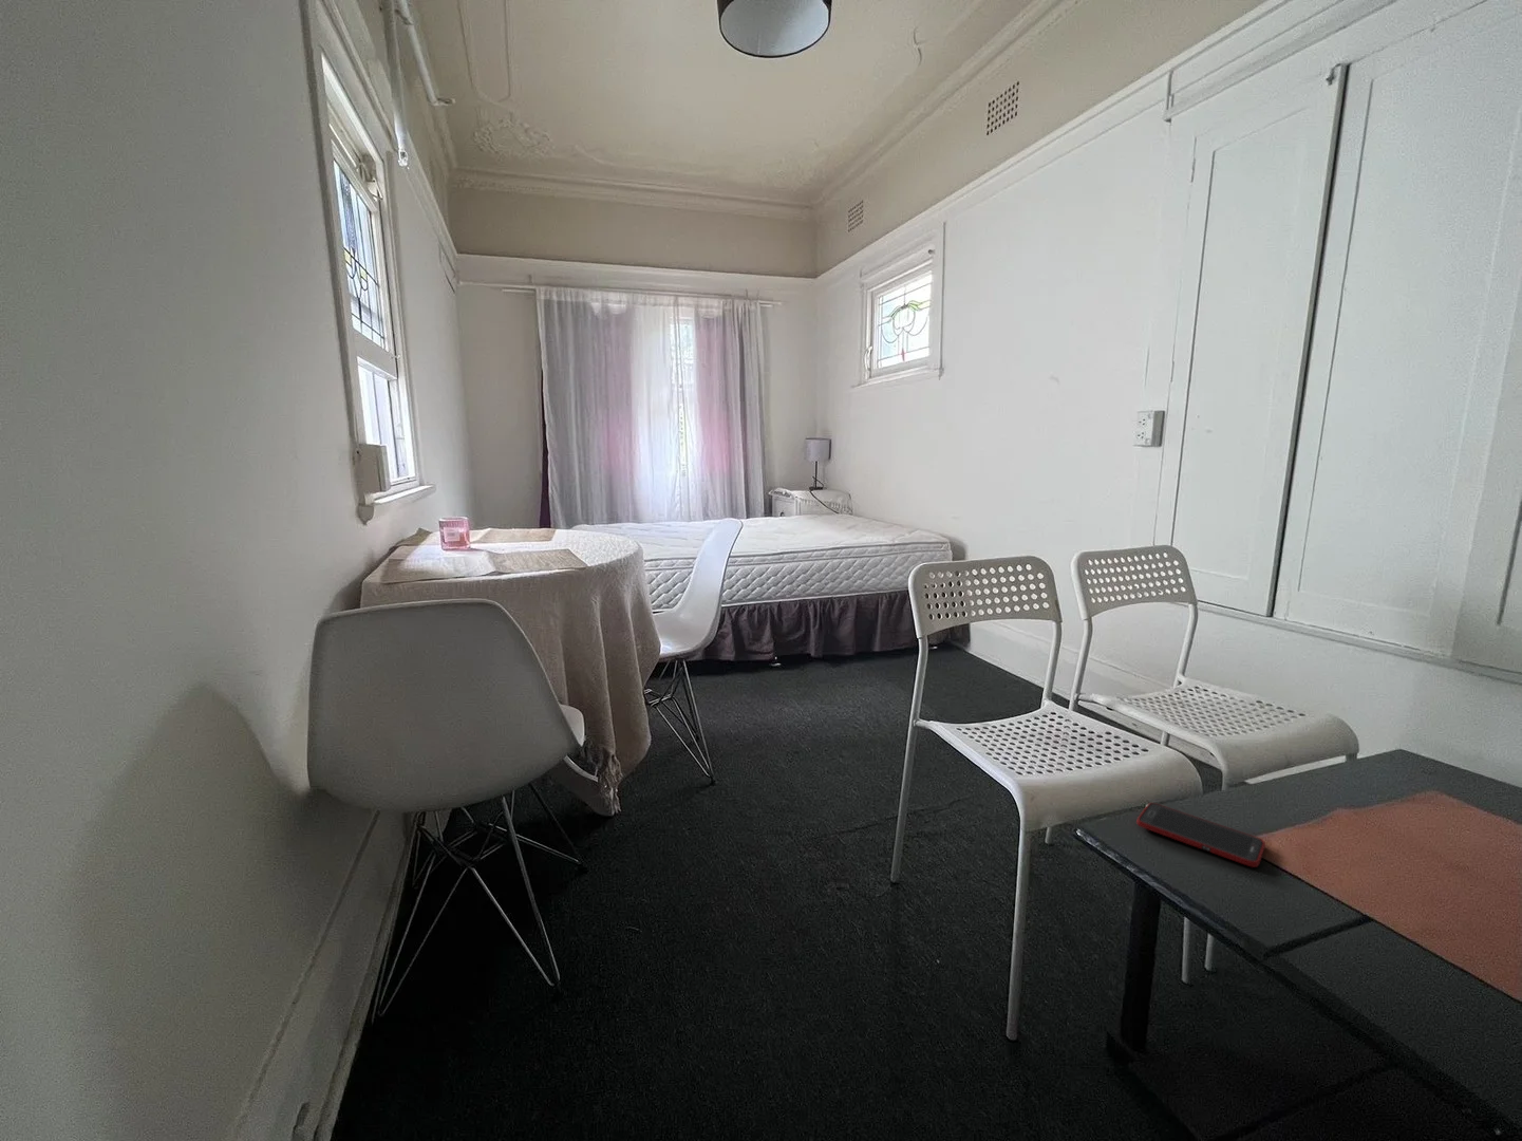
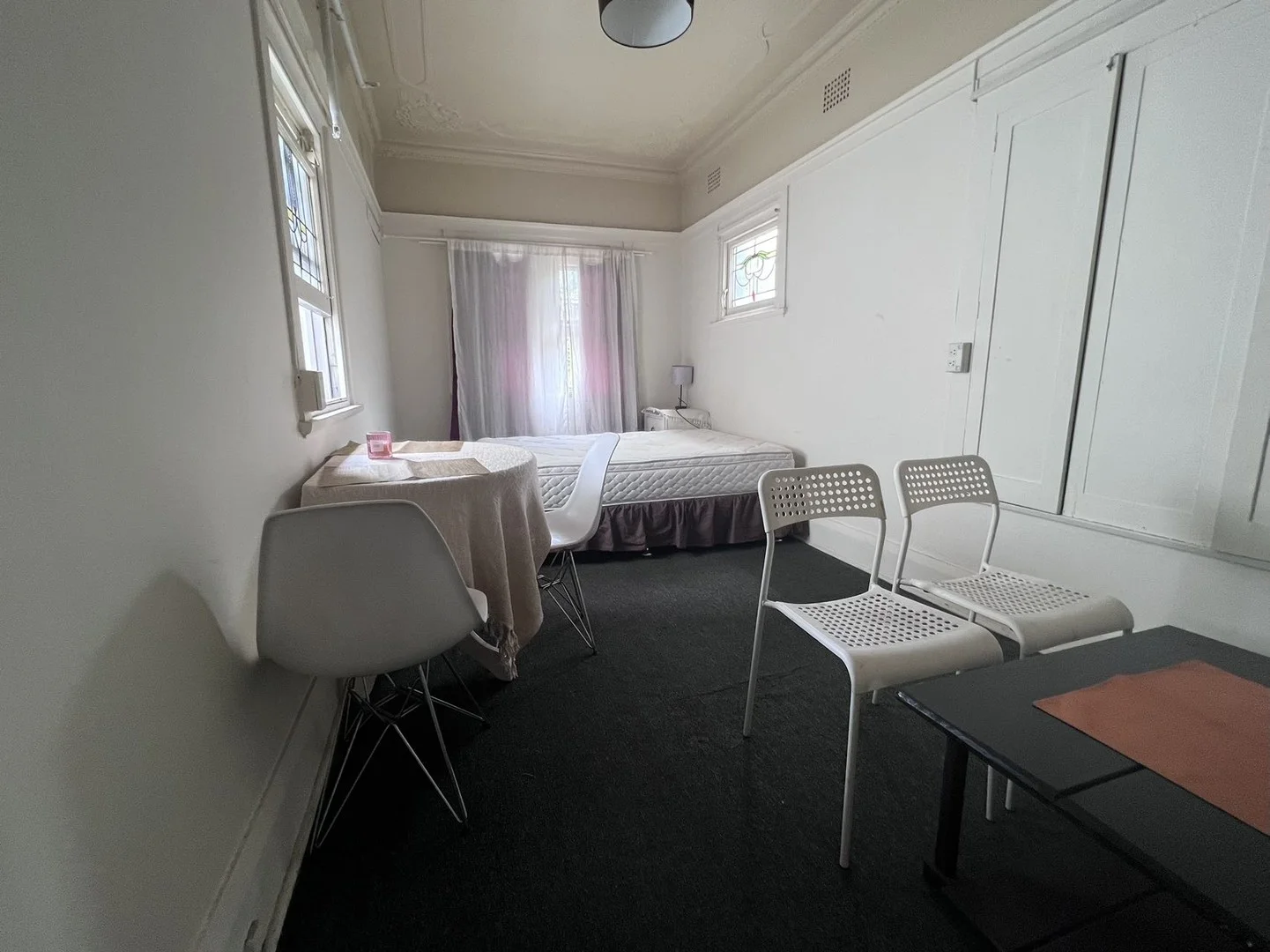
- cell phone [1135,802,1267,869]
